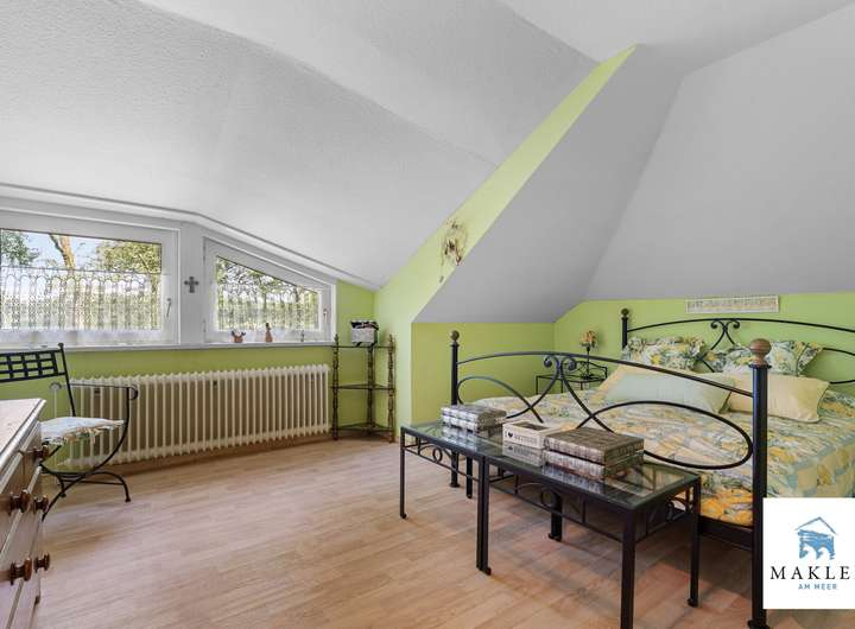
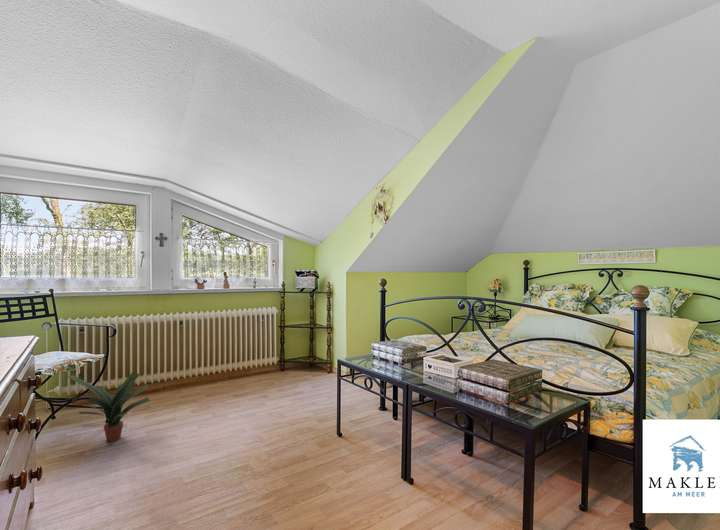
+ potted plant [67,372,151,442]
